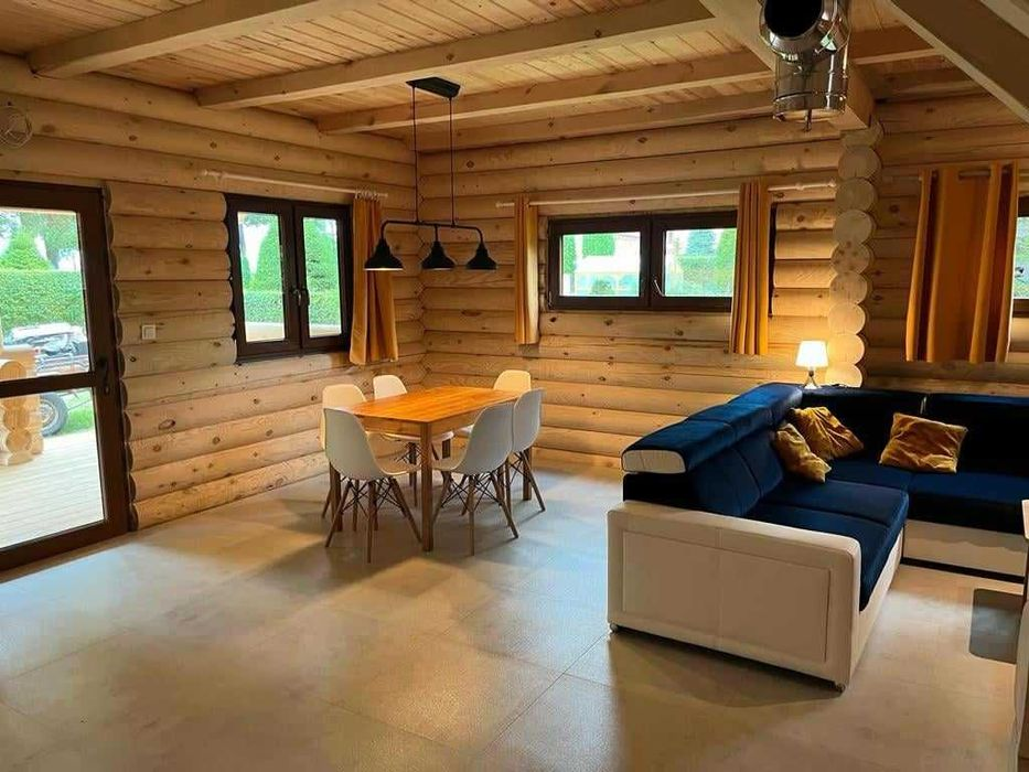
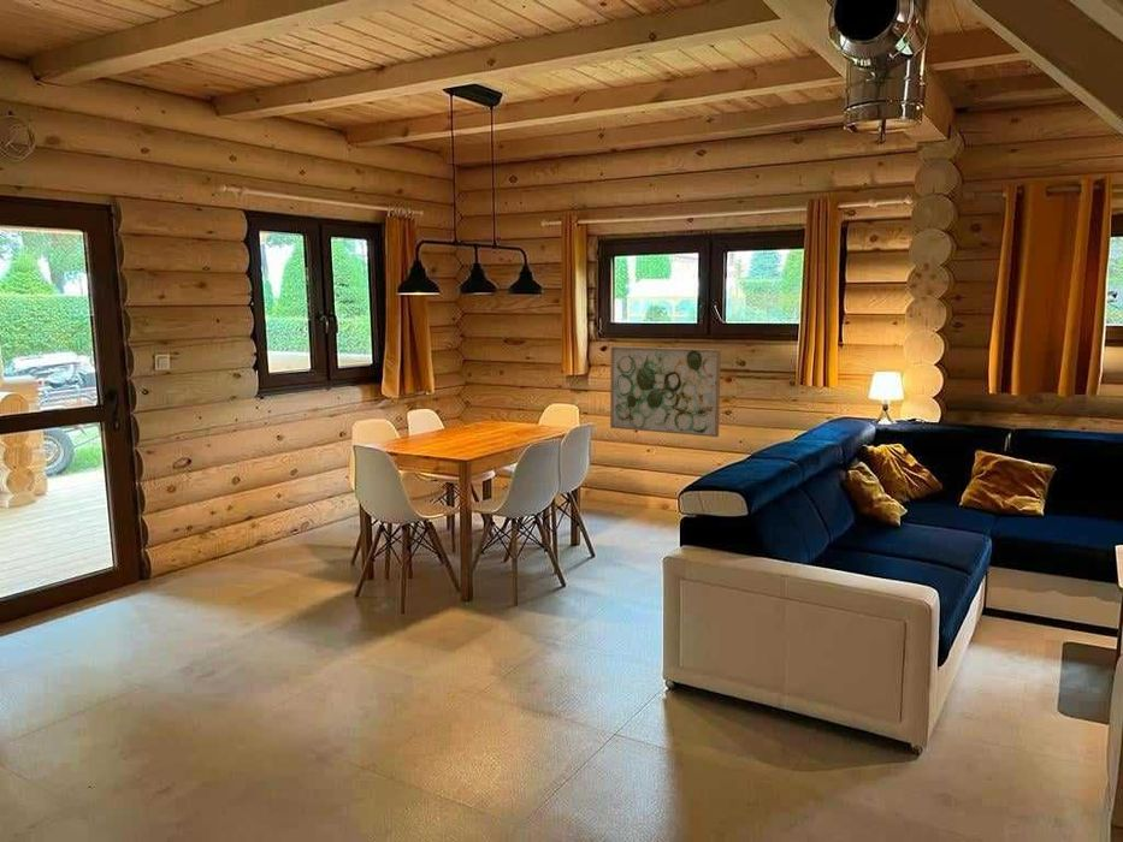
+ wall art [609,345,722,438]
